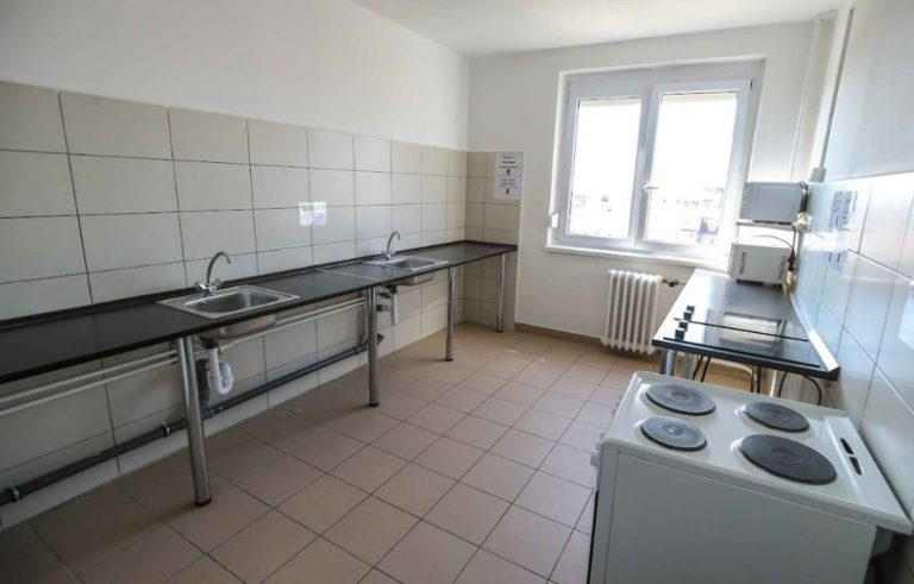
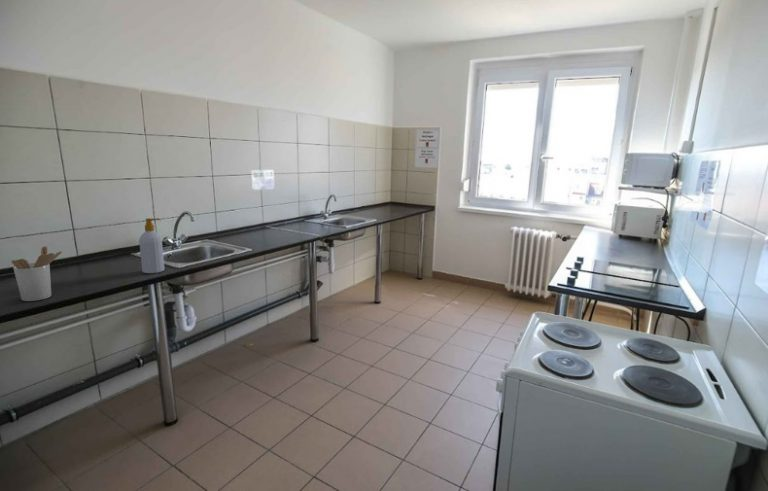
+ soap bottle [138,217,165,274]
+ utensil holder [11,245,63,302]
